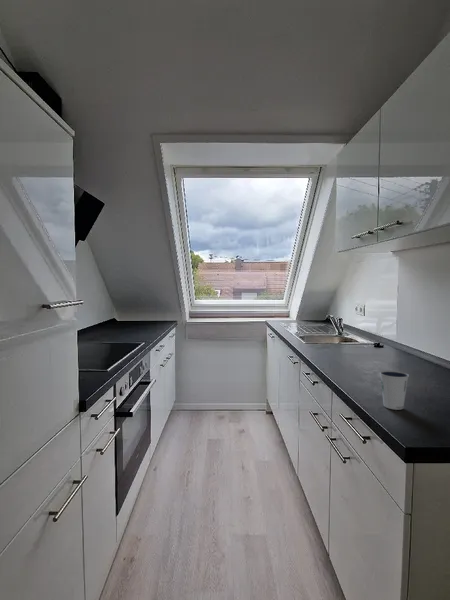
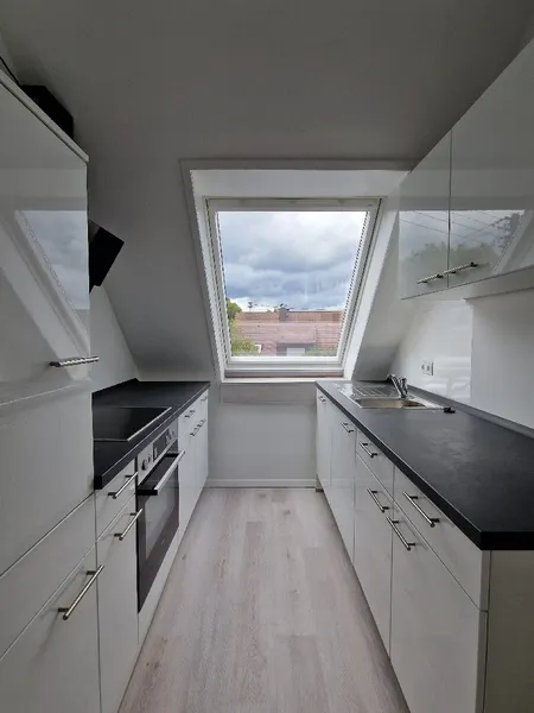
- dixie cup [379,370,410,411]
